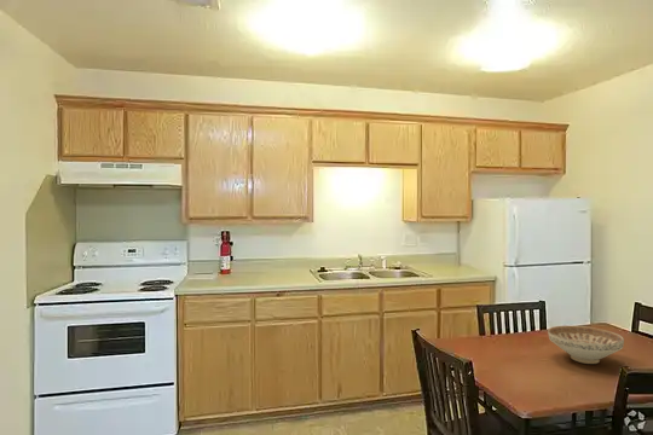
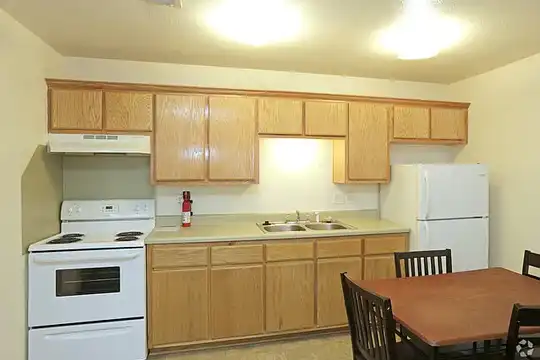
- decorative bowl [547,325,625,365]
